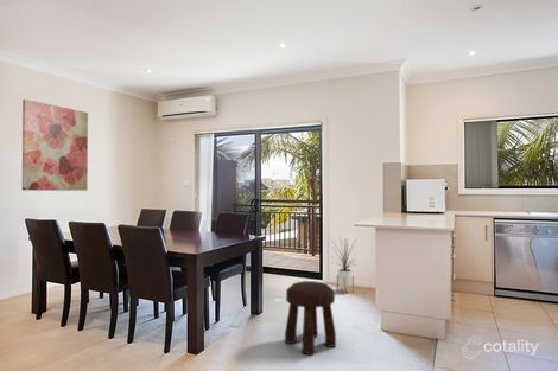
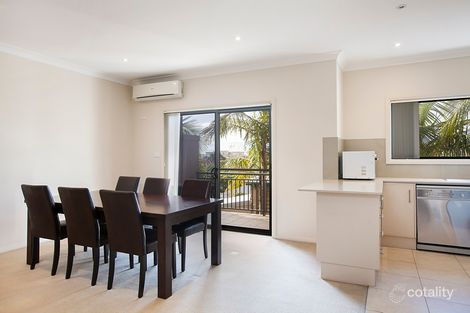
- wall art [21,98,89,192]
- stool [284,280,337,356]
- house plant [330,234,357,295]
